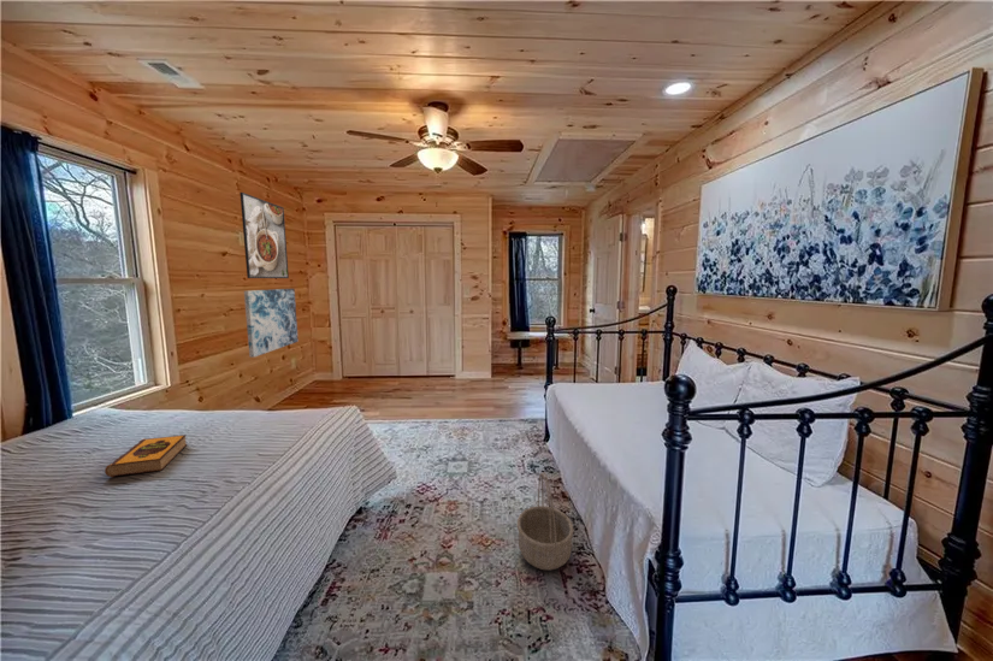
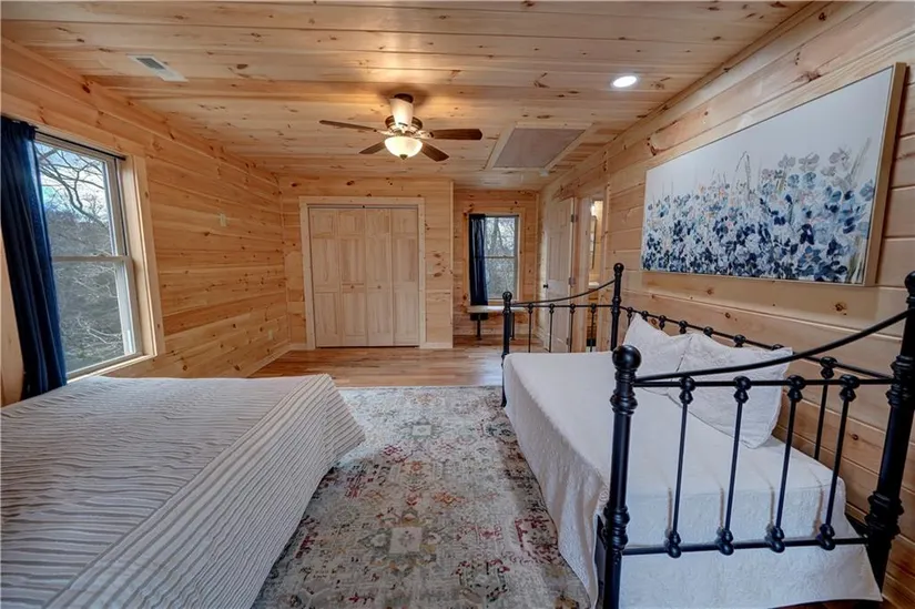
- wall art [243,288,300,359]
- hardback book [104,433,188,478]
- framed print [240,191,290,279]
- basket [516,471,575,572]
